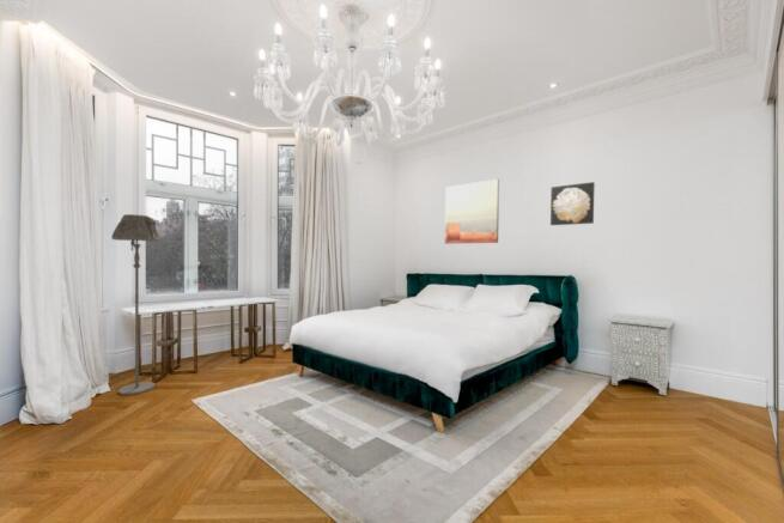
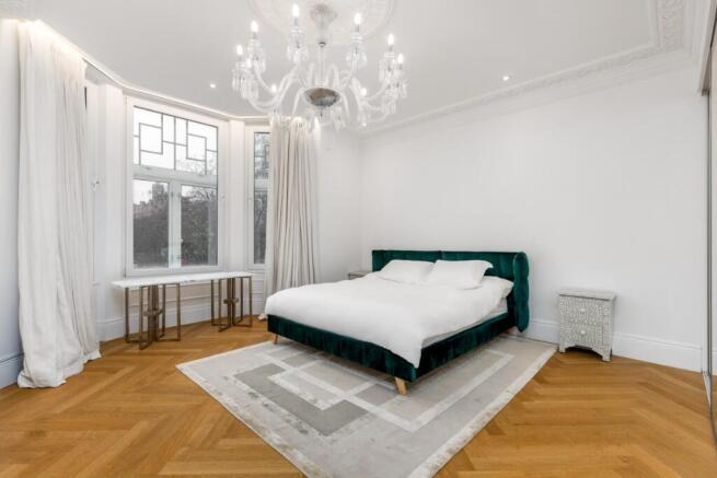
- wall art [444,178,500,245]
- wall art [549,181,596,226]
- floor lamp [110,213,162,396]
